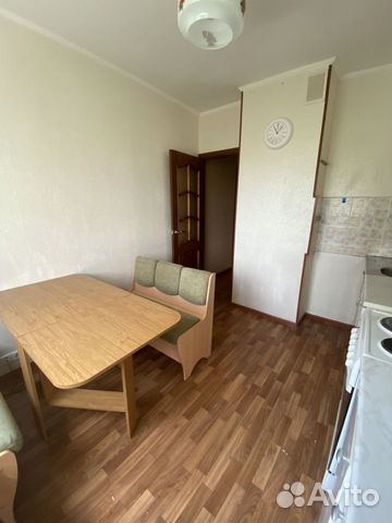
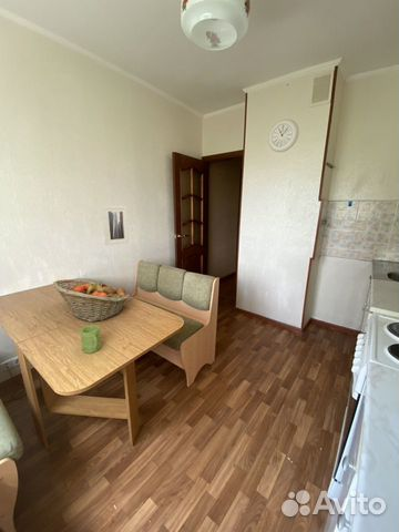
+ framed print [101,205,130,246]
+ mug [80,324,103,355]
+ fruit basket [51,278,131,323]
